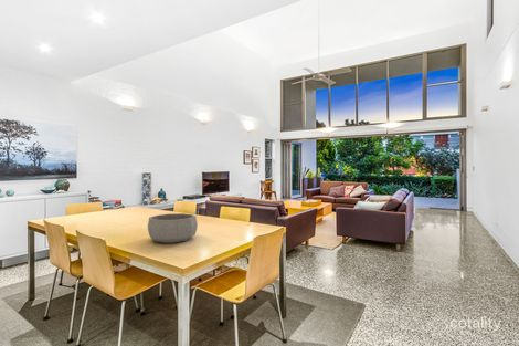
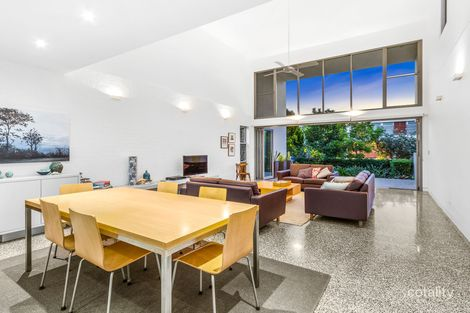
- decorative bowl [147,212,199,244]
